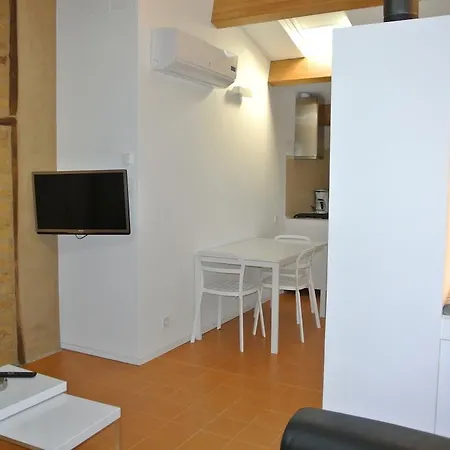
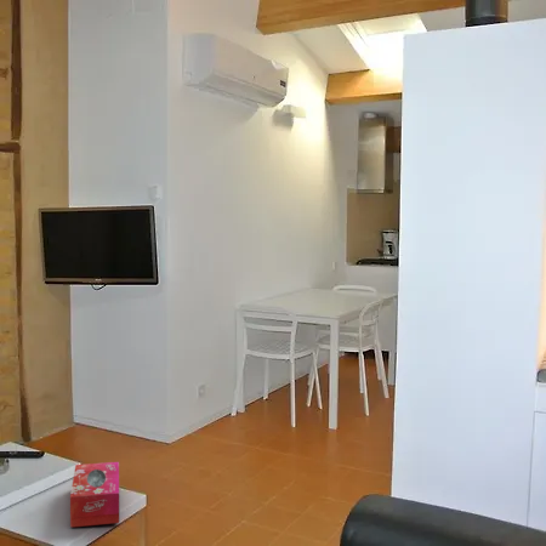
+ tissue box [69,461,120,528]
